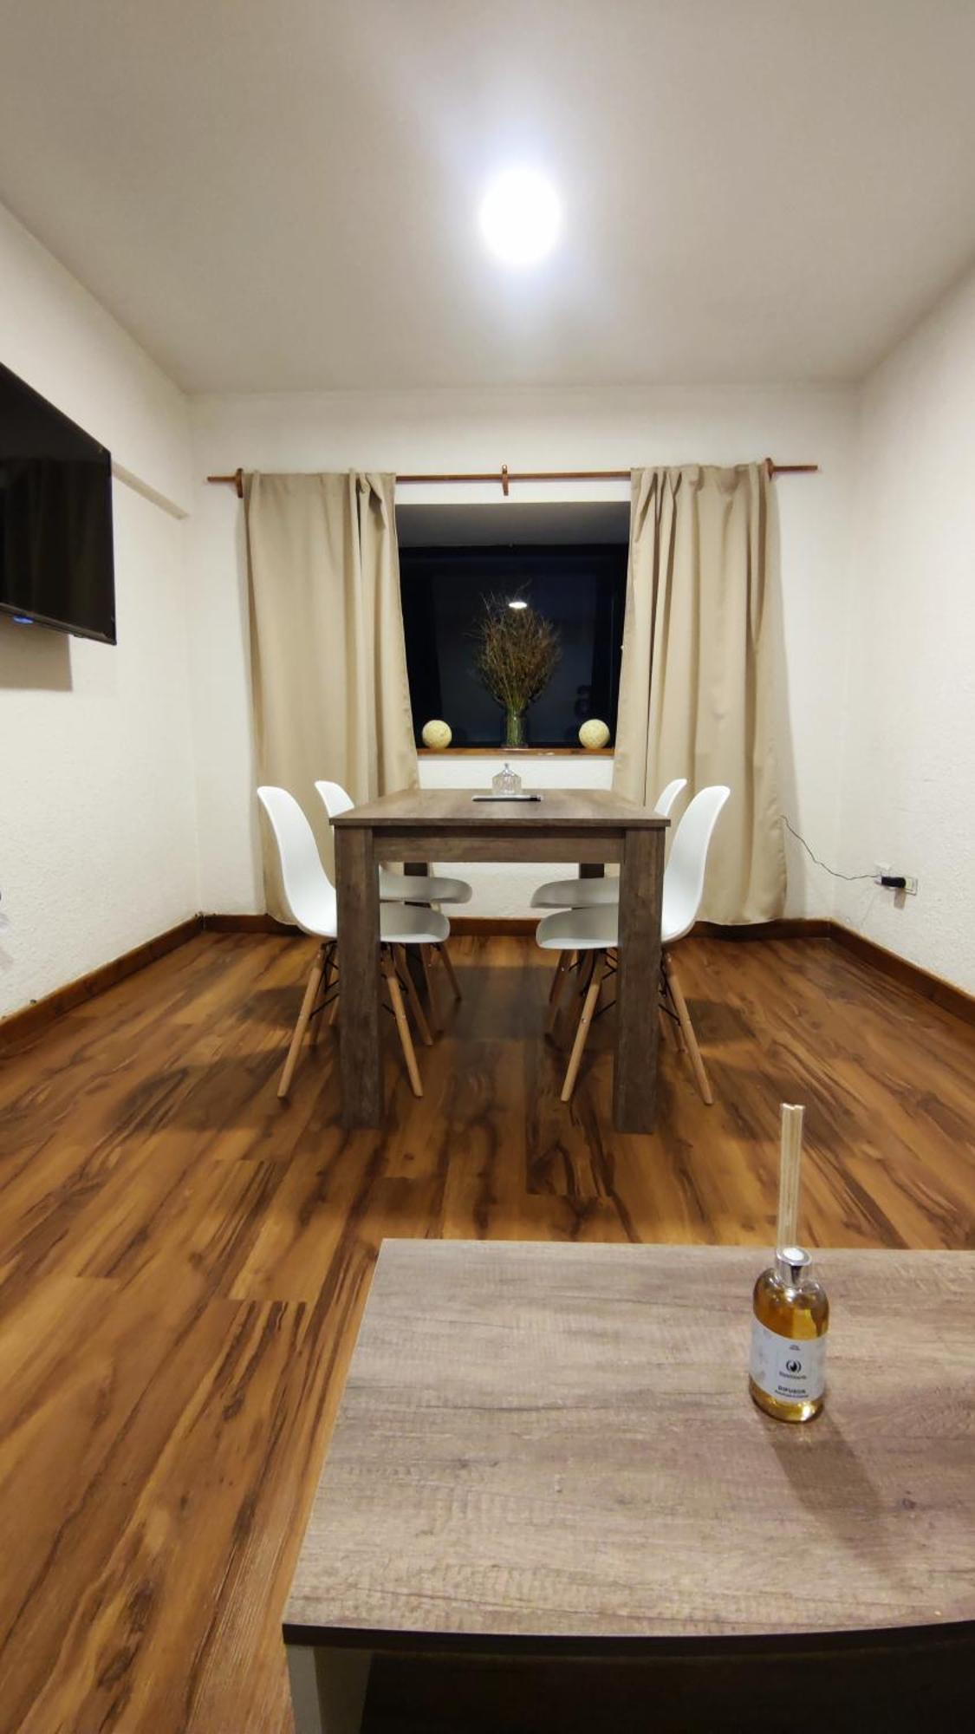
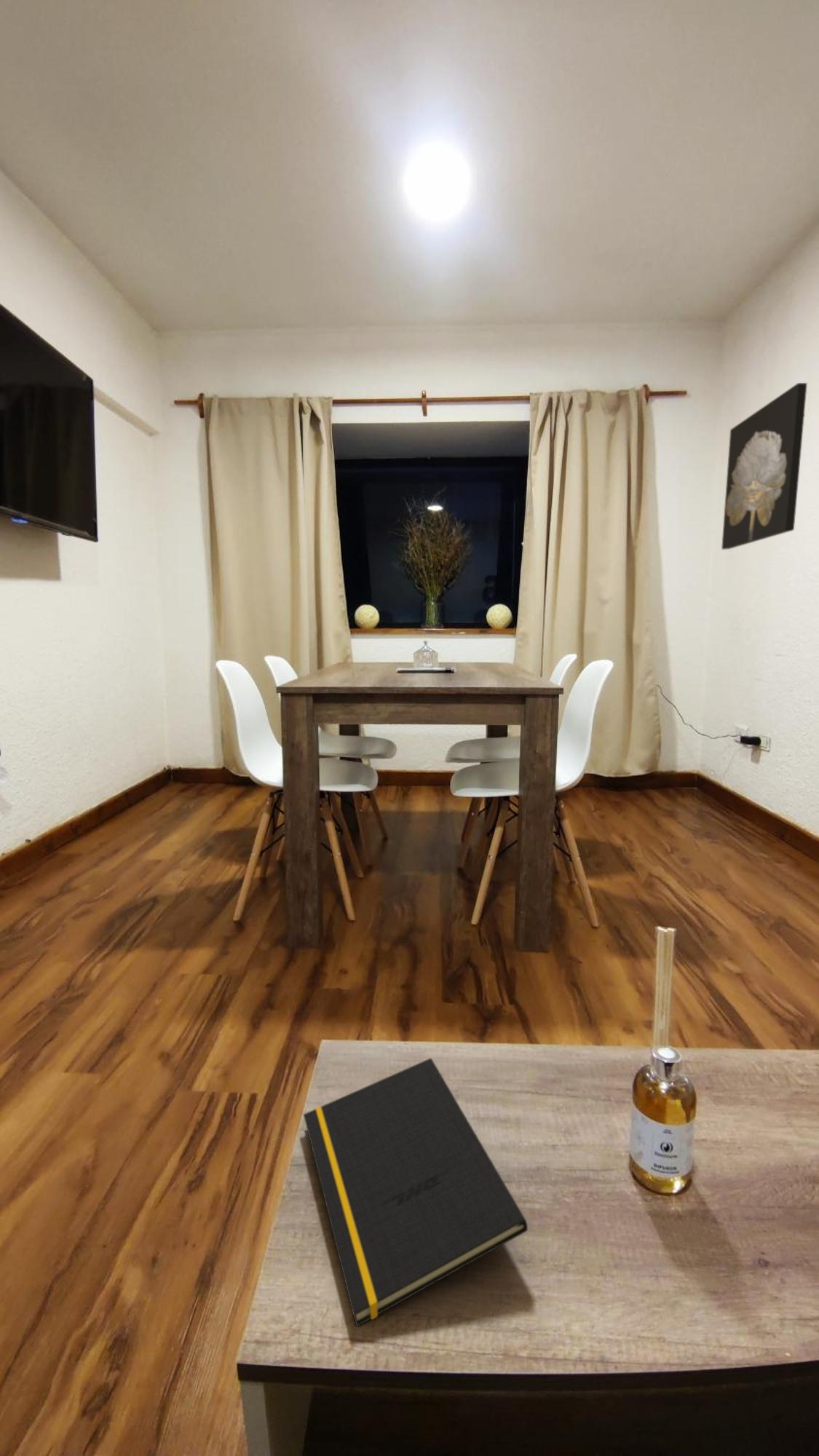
+ notepad [303,1058,529,1327]
+ wall art [721,382,808,550]
